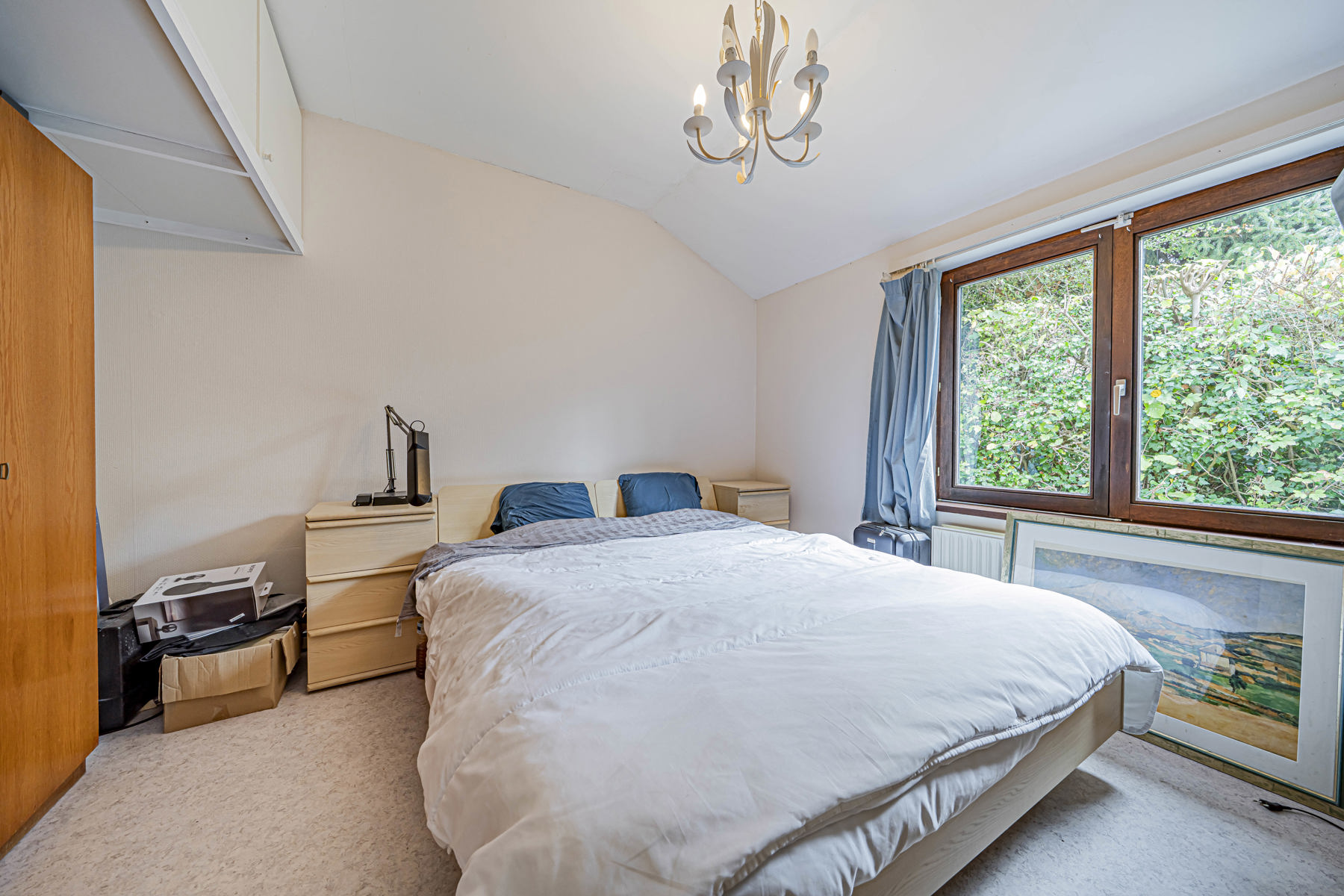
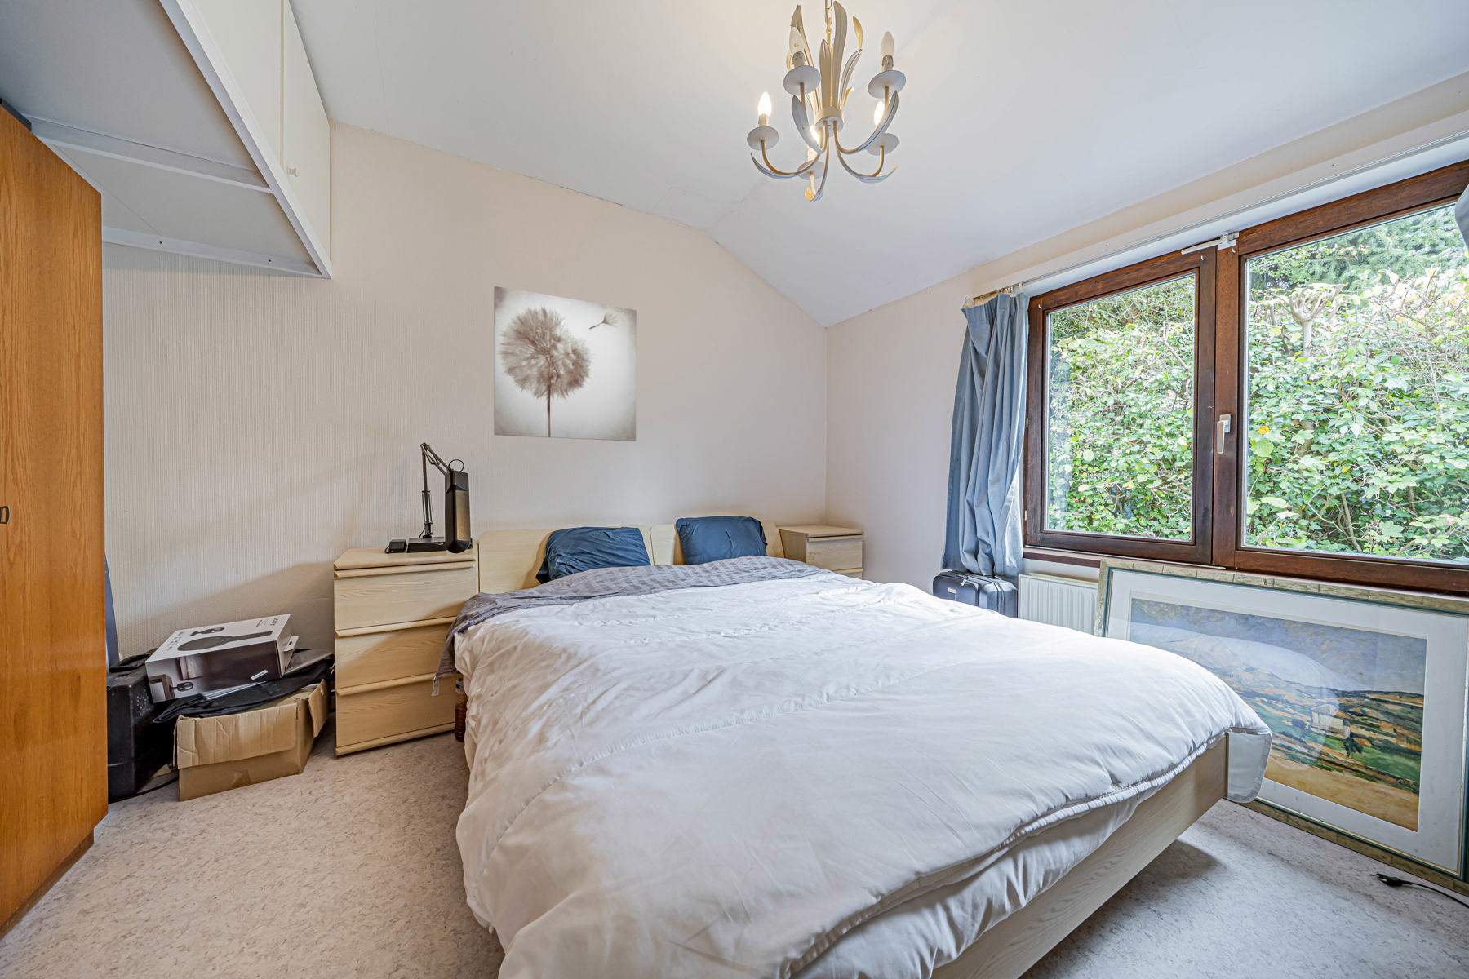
+ wall art [493,285,637,443]
